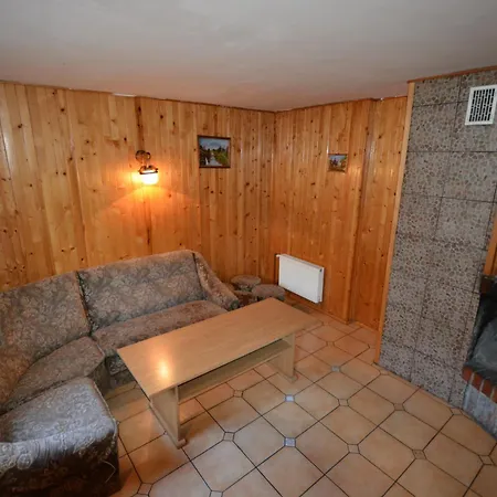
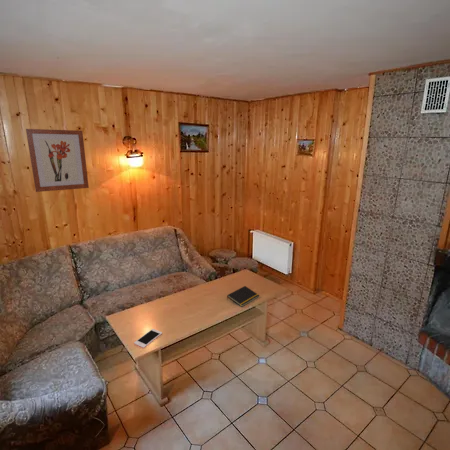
+ wall art [25,128,90,193]
+ notepad [226,285,260,307]
+ cell phone [133,328,163,349]
